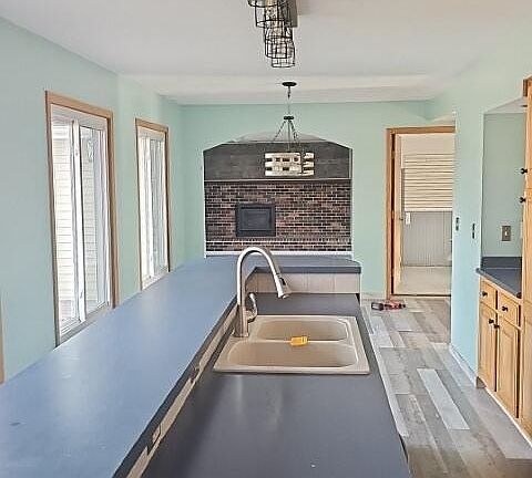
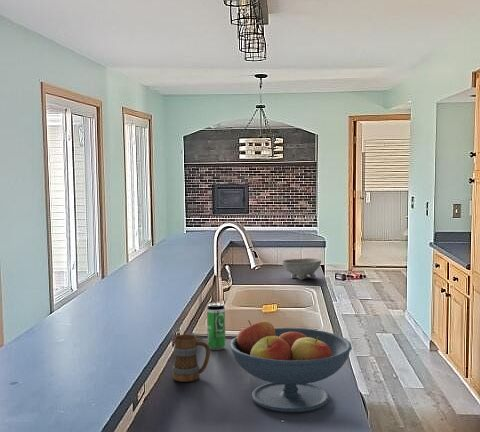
+ bowl [281,257,322,281]
+ fruit bowl [229,319,353,413]
+ mug [171,333,211,383]
+ beverage can [206,302,226,351]
